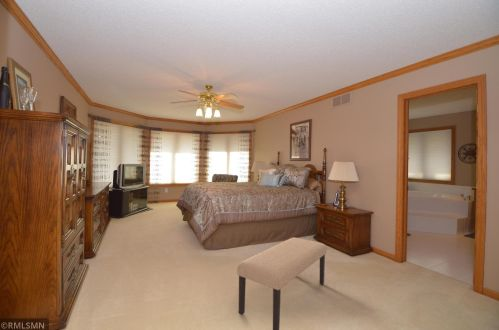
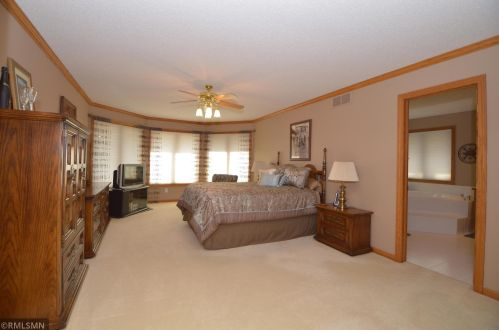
- bench [236,237,327,330]
